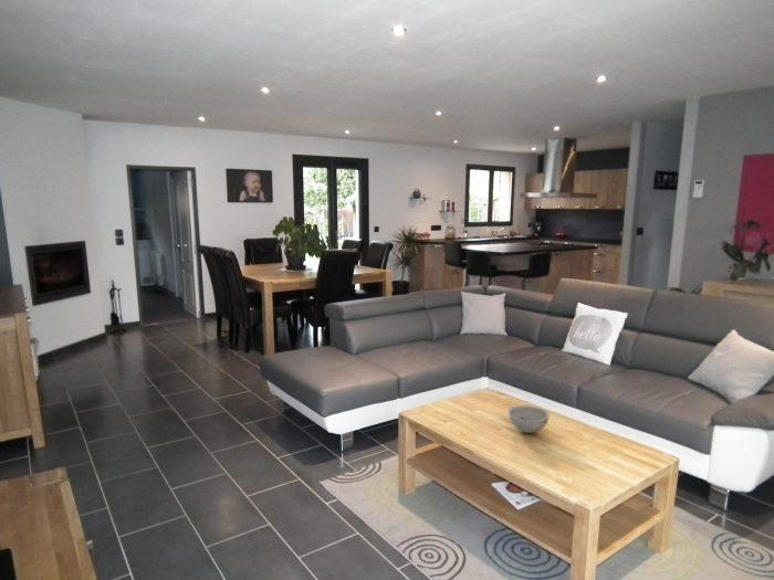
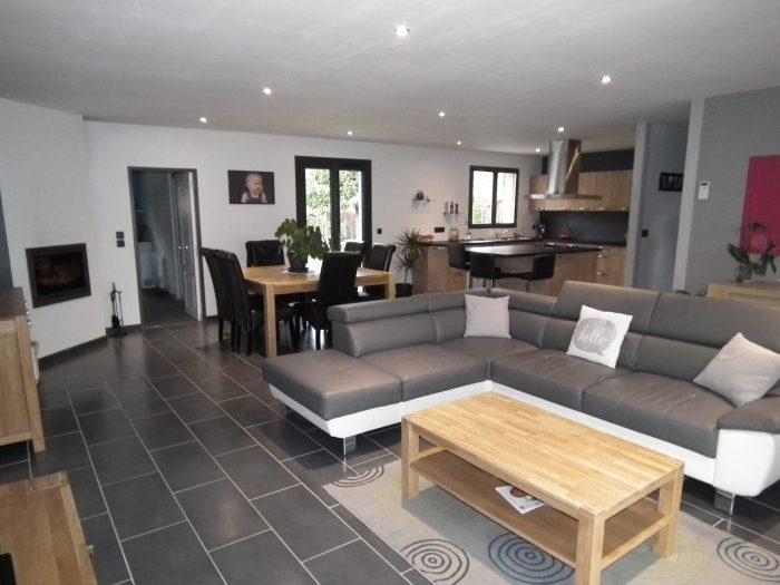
- bowl [508,404,551,434]
